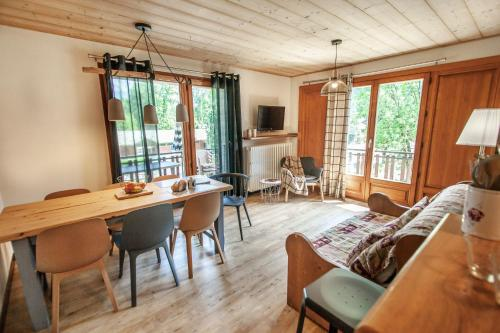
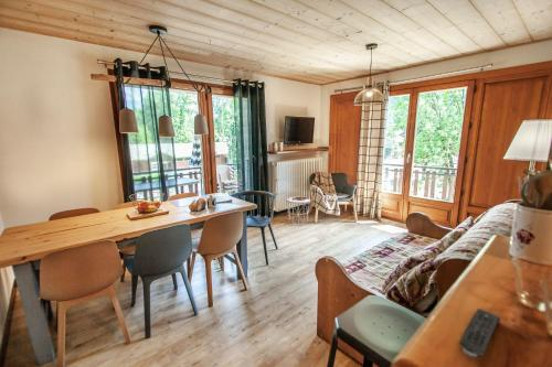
+ remote control [458,307,501,358]
